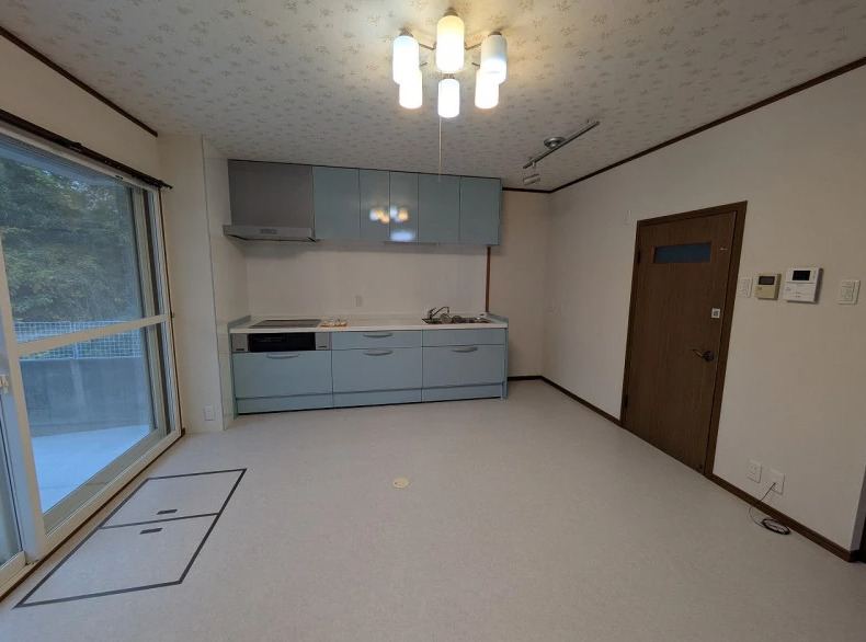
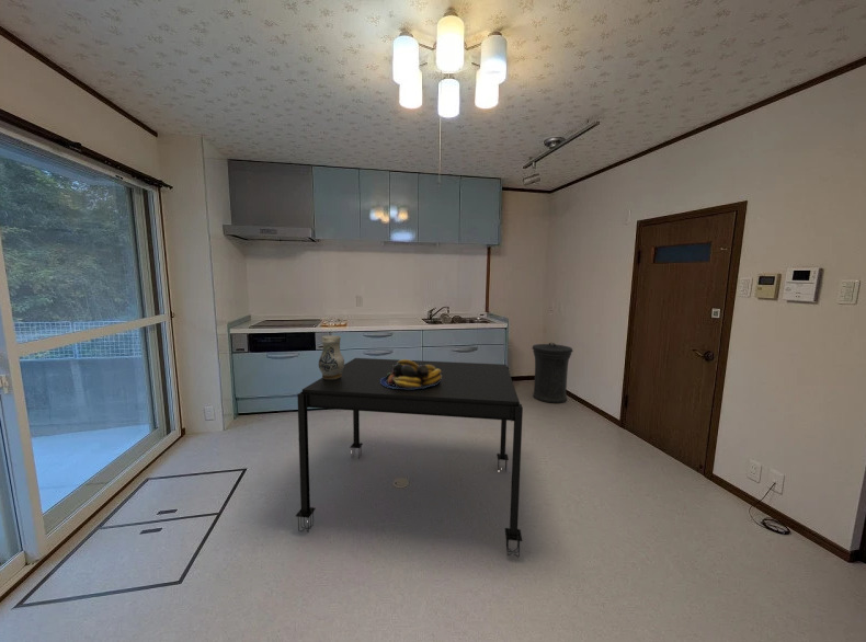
+ ceramic pitcher [318,334,345,380]
+ fruit bowl [380,358,442,390]
+ dining table [295,357,524,559]
+ trash can [531,342,574,404]
